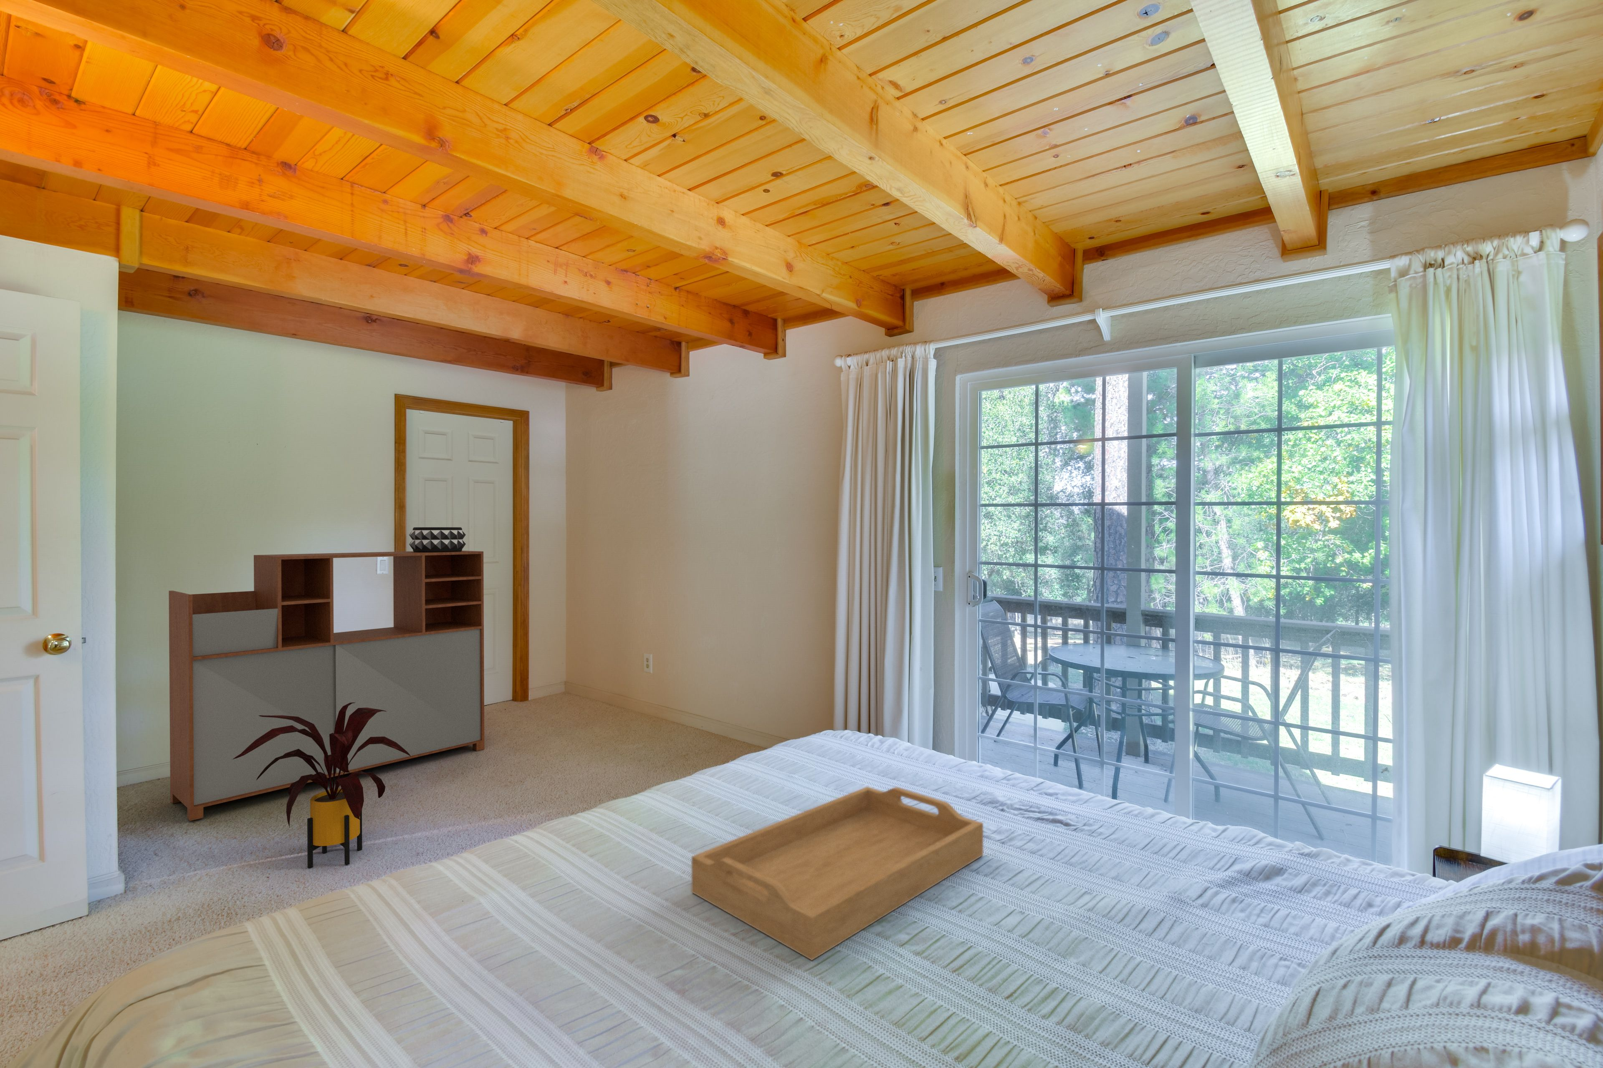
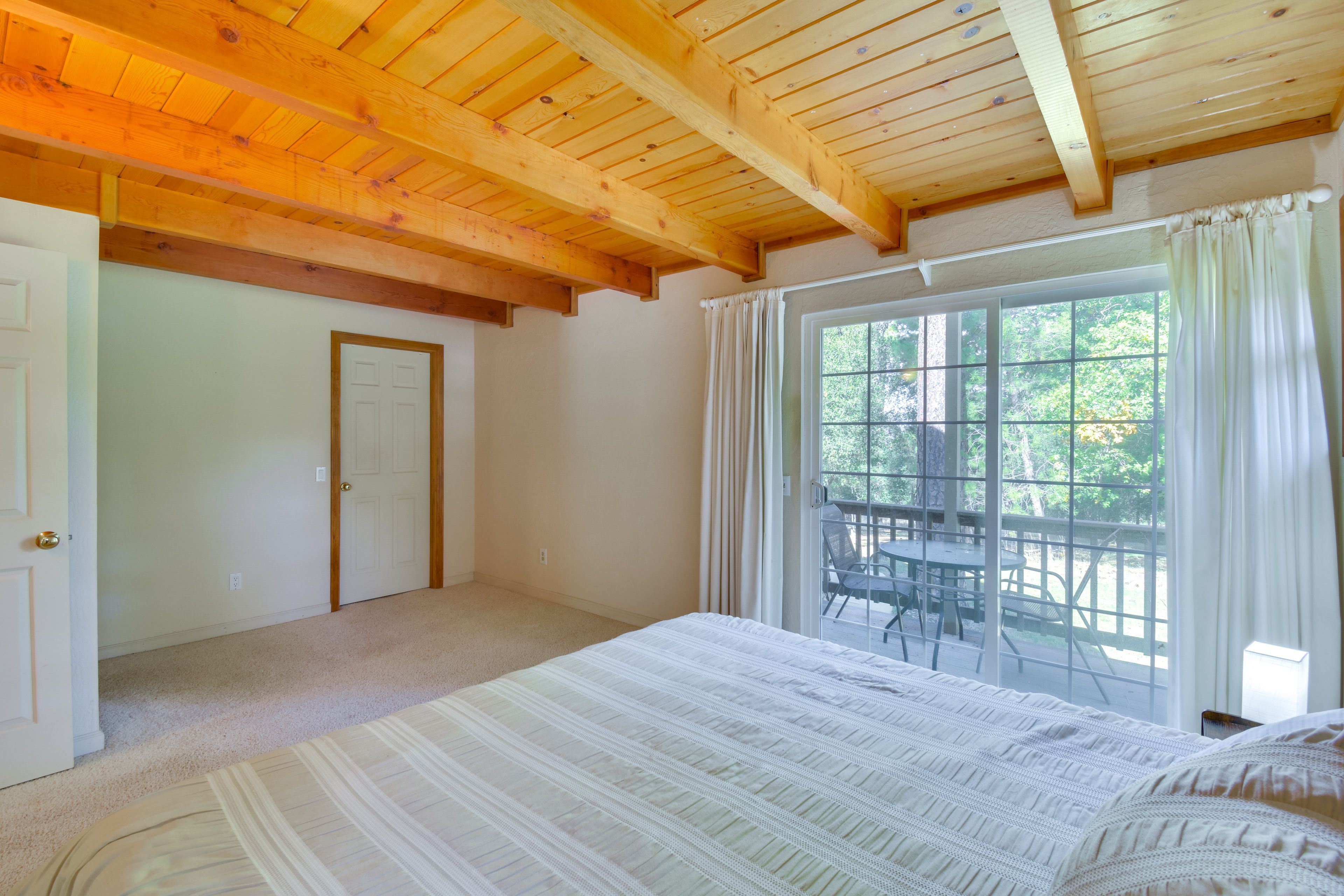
- serving tray [692,786,984,961]
- storage cabinet [168,551,484,821]
- decorative bowl [409,527,466,552]
- house plant [234,702,410,869]
